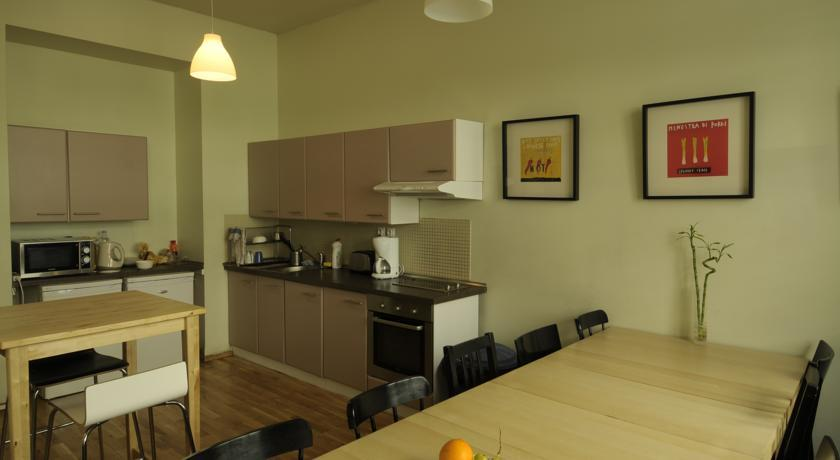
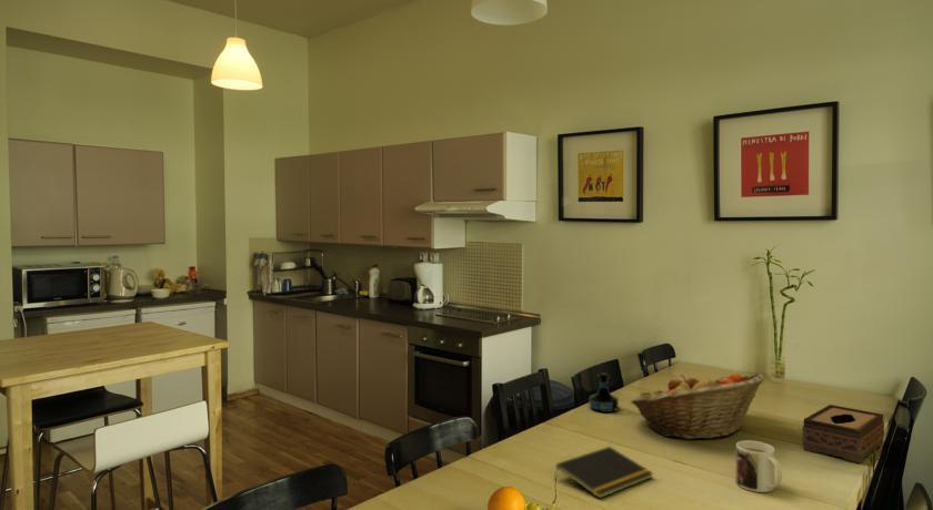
+ fruit basket [630,373,766,440]
+ tissue box [801,404,885,465]
+ mug [734,439,783,493]
+ notepad [554,446,654,499]
+ tequila bottle [589,373,620,414]
